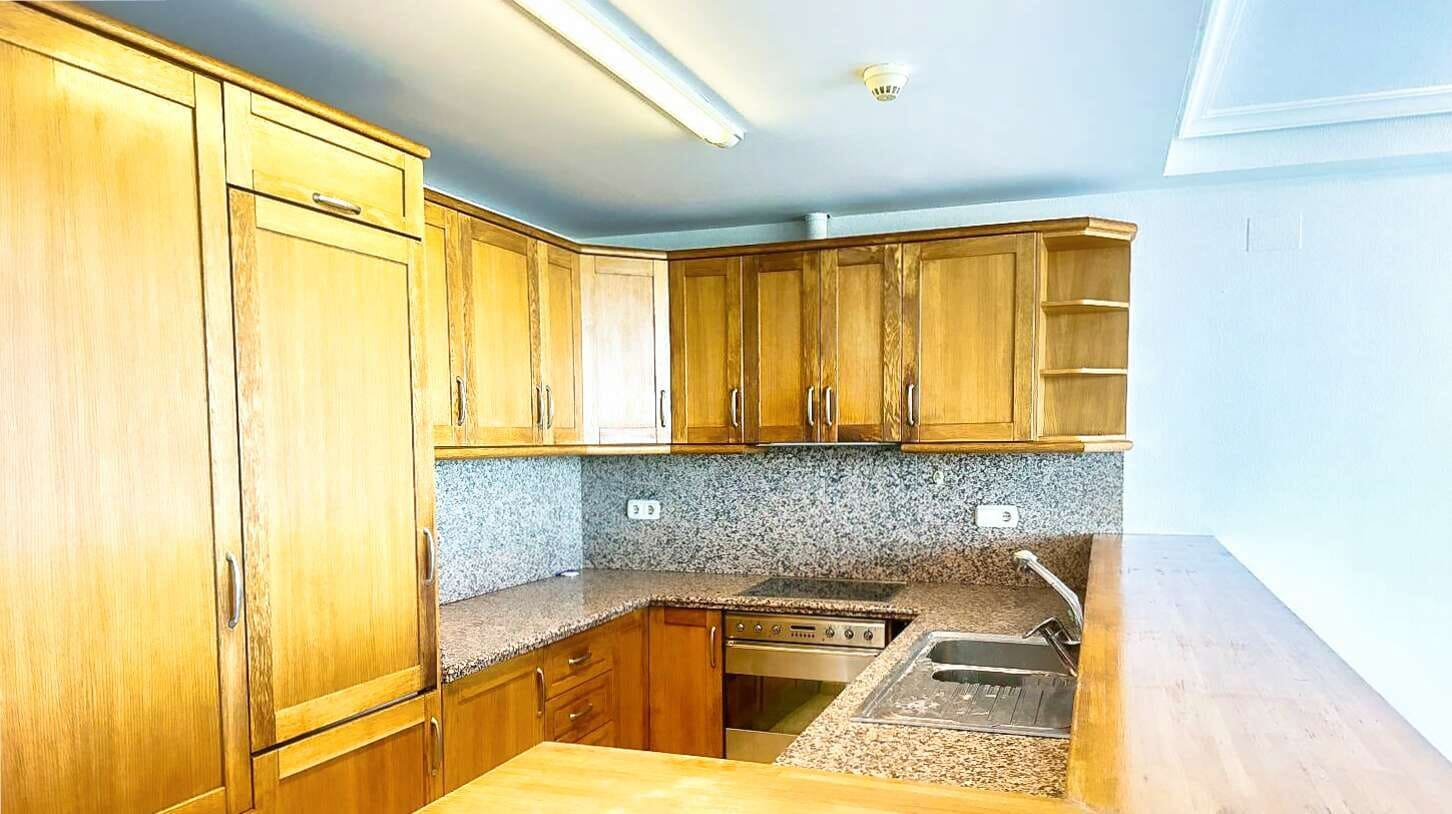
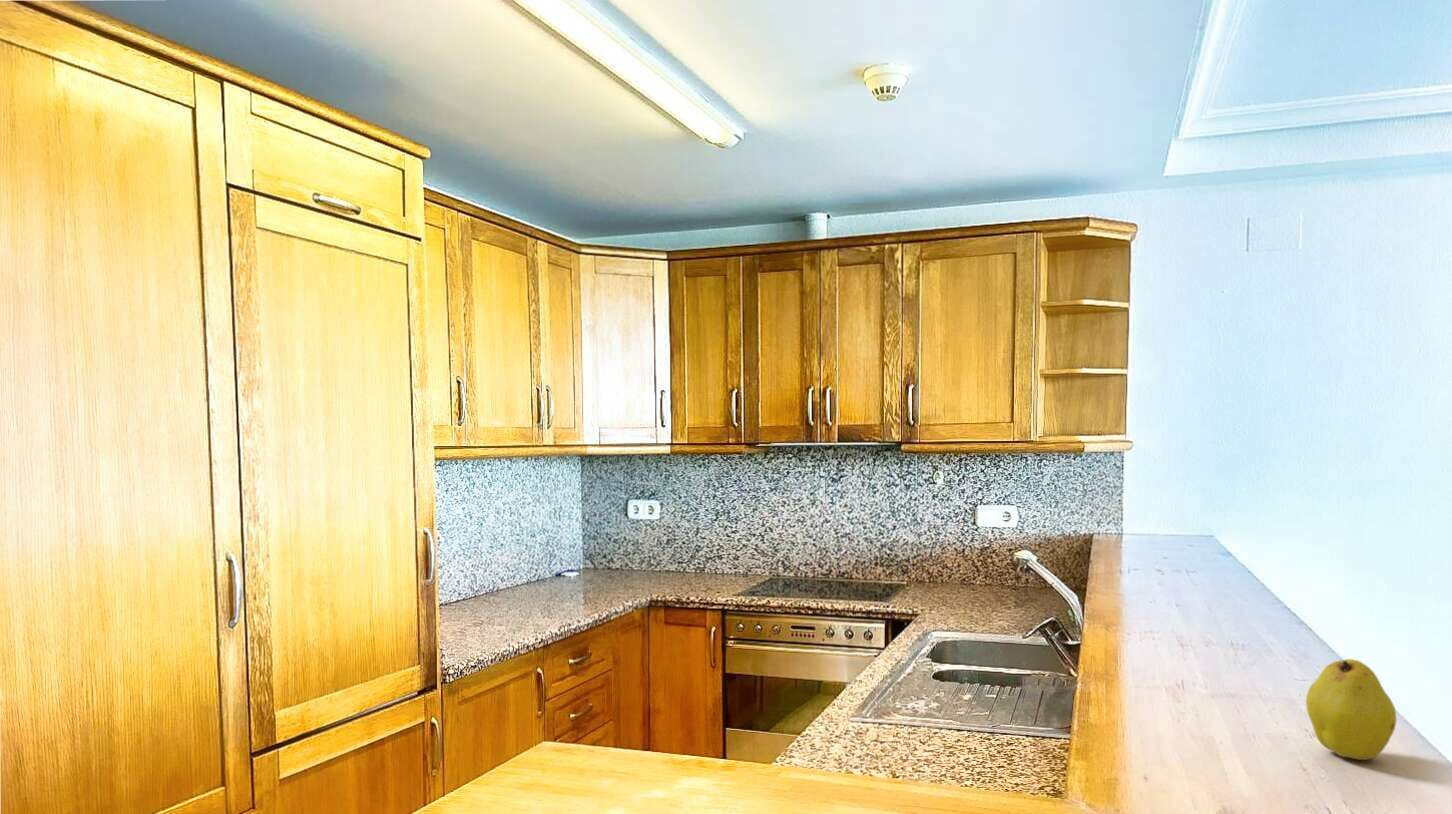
+ fruit [1305,658,1397,761]
